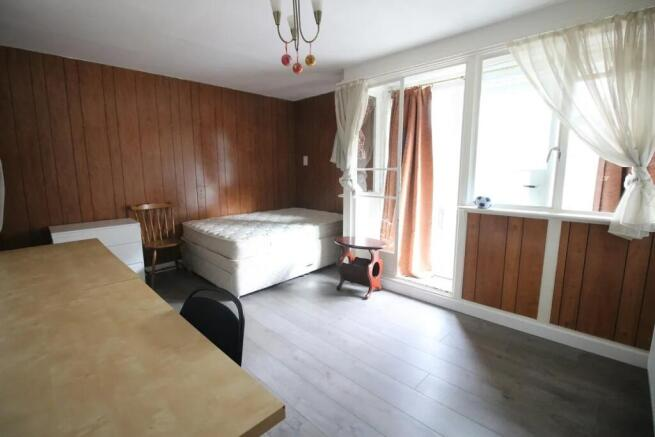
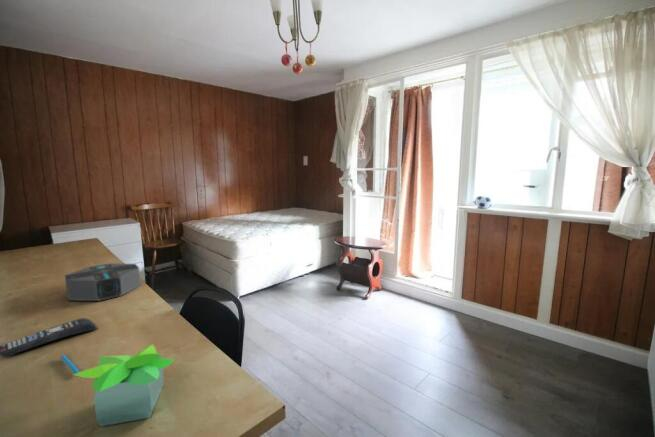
+ potted plant [72,343,176,427]
+ pen [60,354,80,374]
+ remote control [0,317,98,358]
+ speaker [64,262,142,302]
